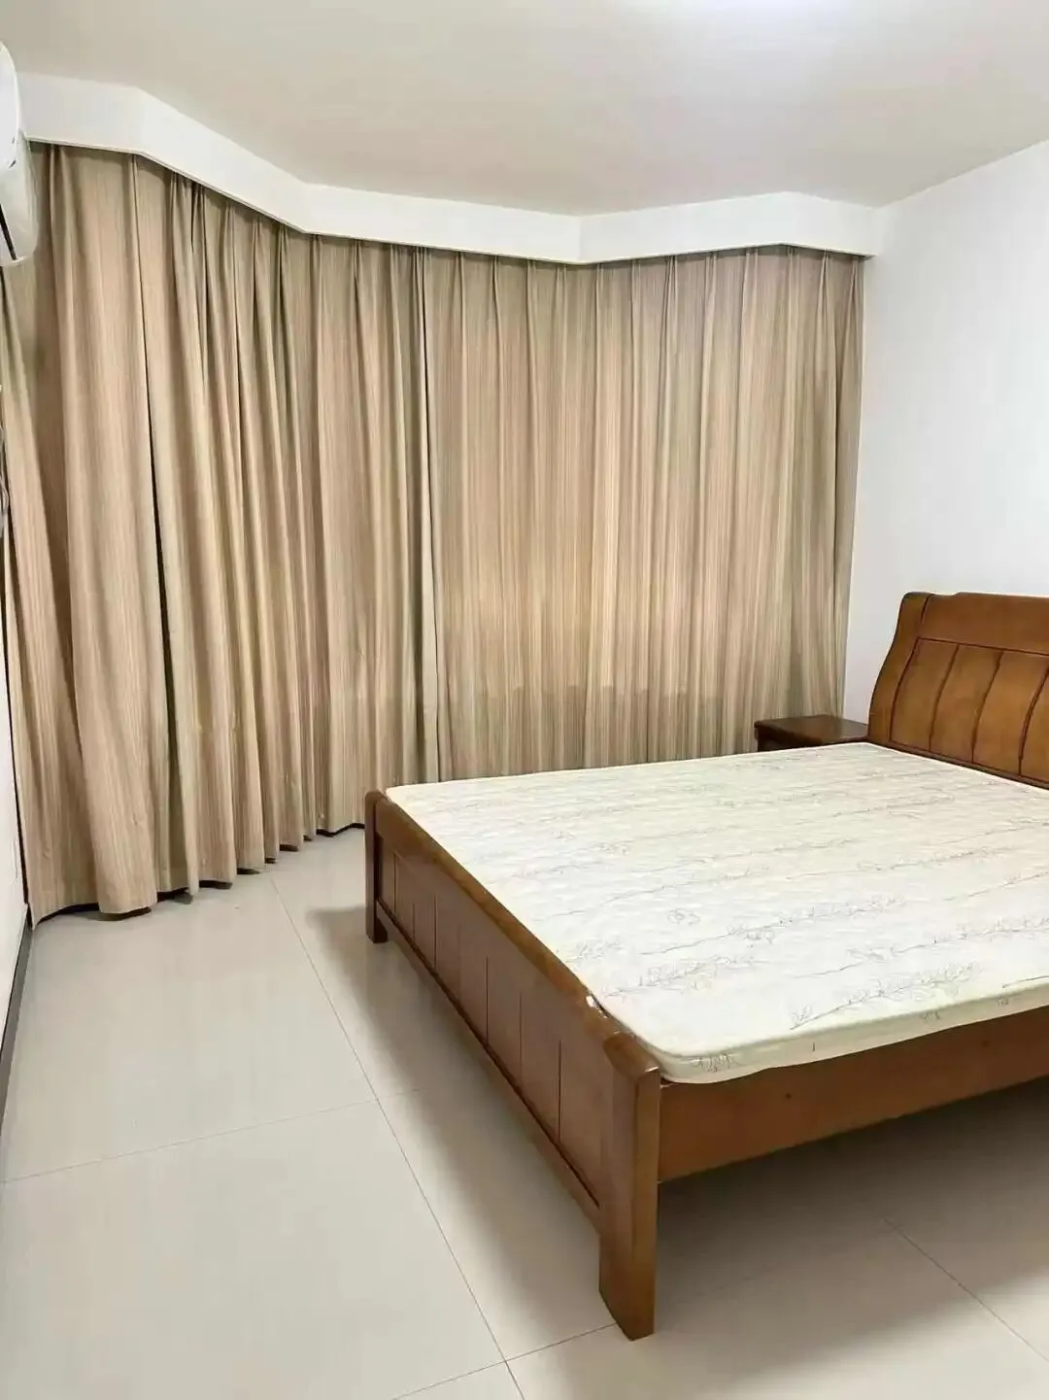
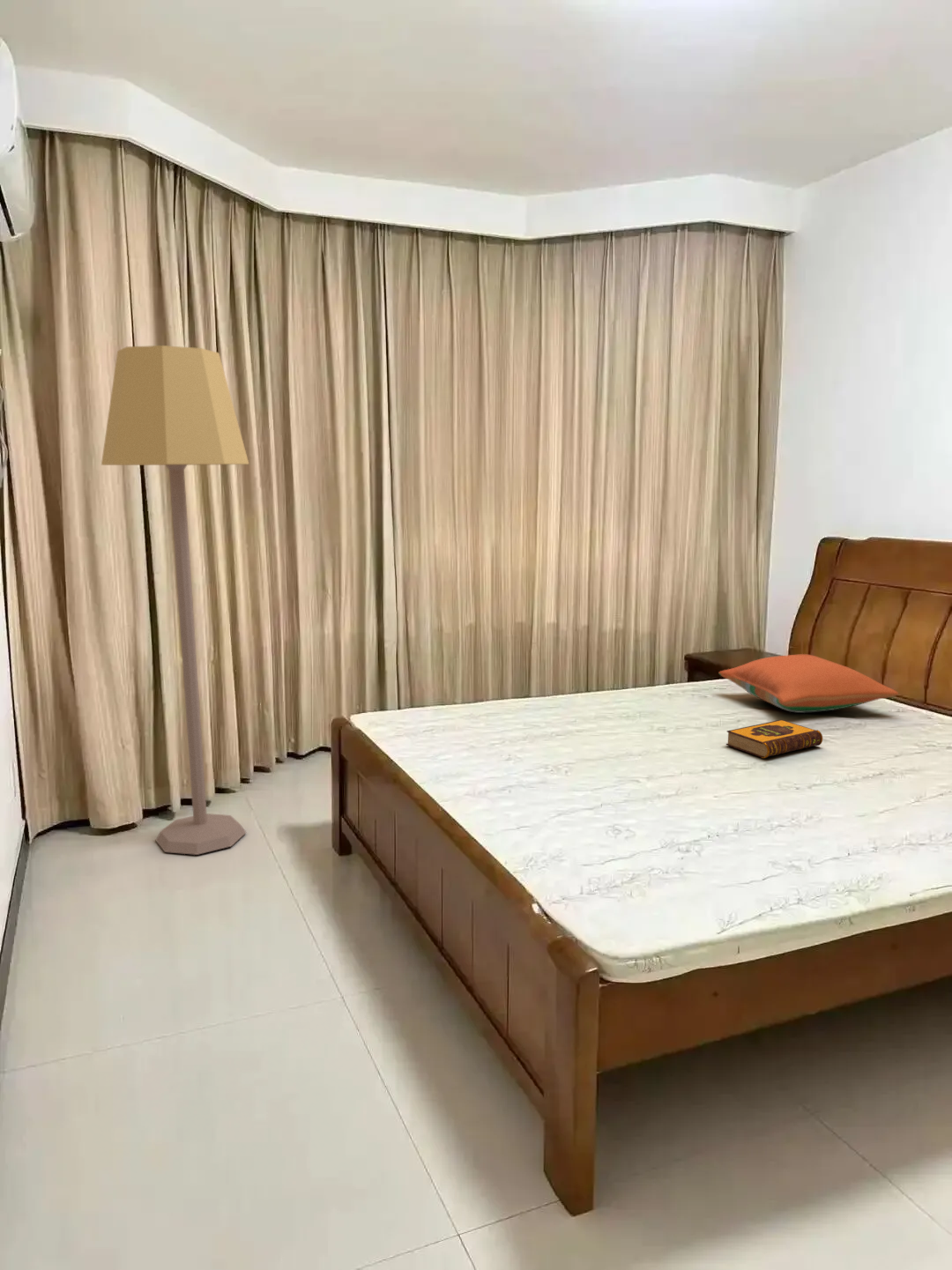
+ hardback book [725,719,823,759]
+ lamp [100,345,249,856]
+ pillow [718,653,899,714]
